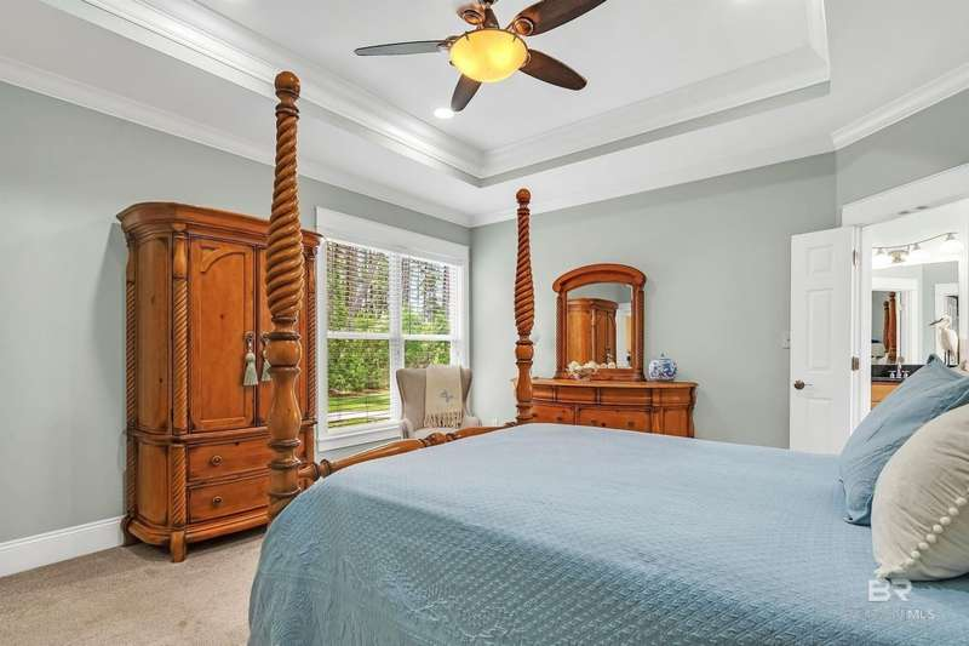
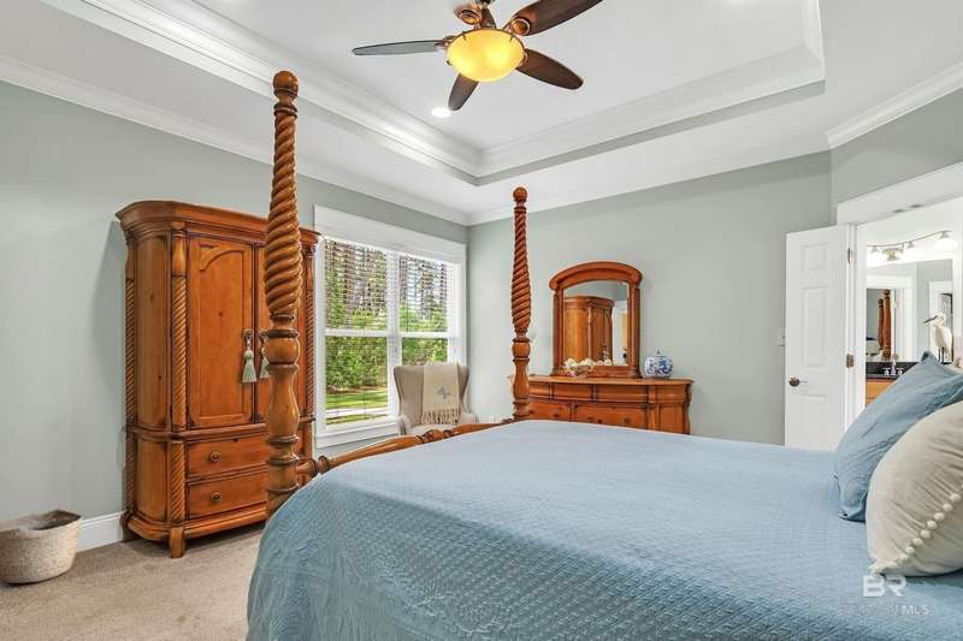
+ basket [0,508,84,584]
